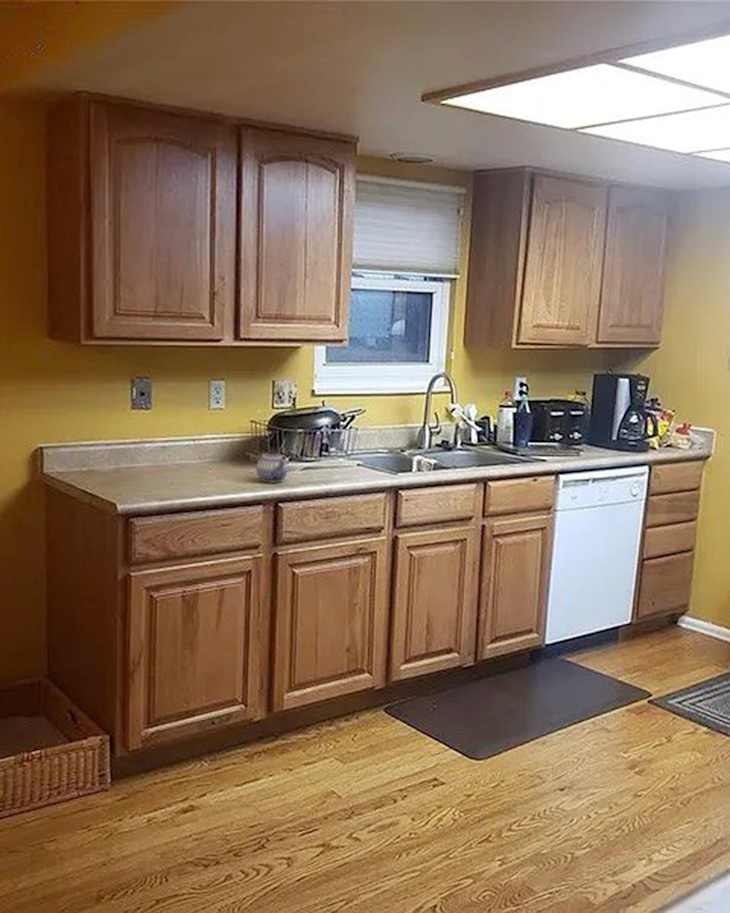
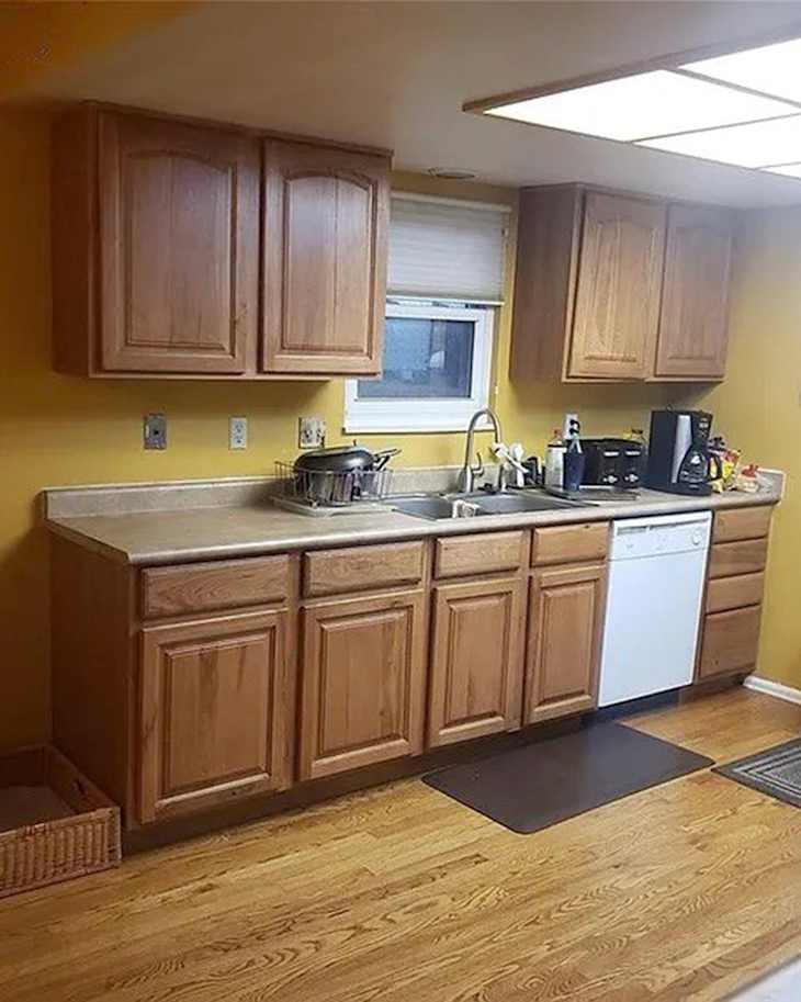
- teapot [255,449,289,484]
